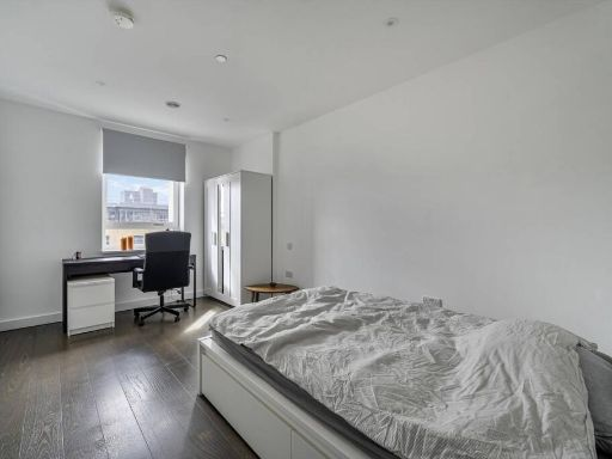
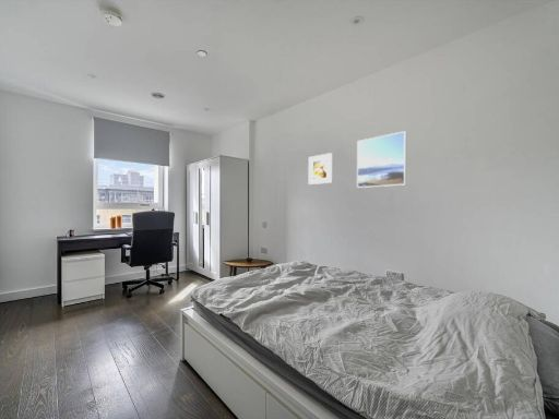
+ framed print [356,130,407,189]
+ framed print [308,152,333,185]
